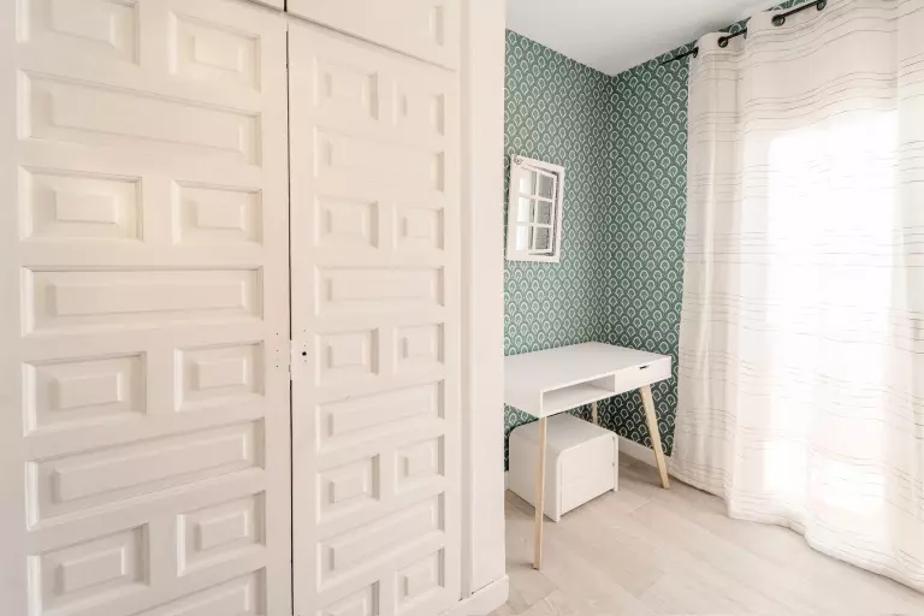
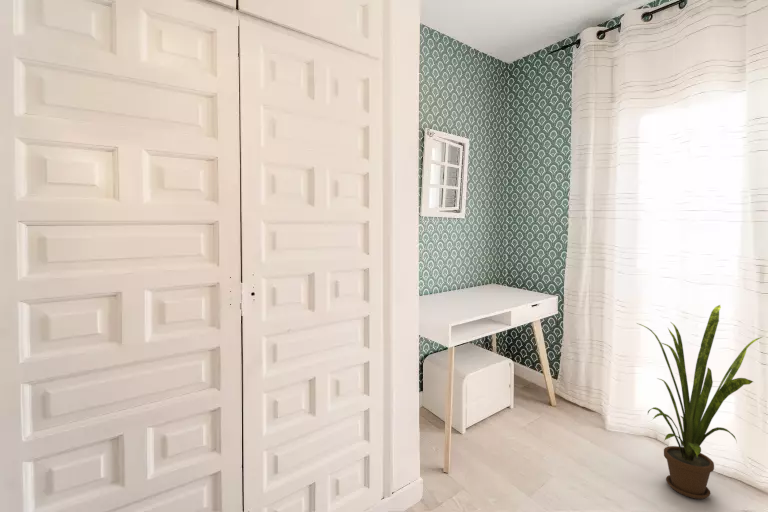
+ house plant [636,304,763,500]
